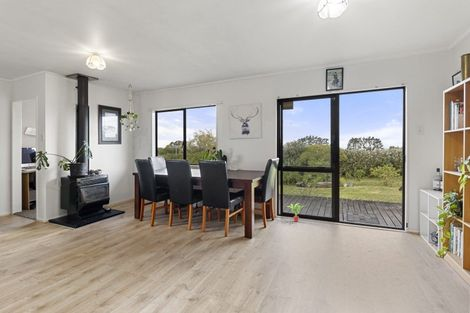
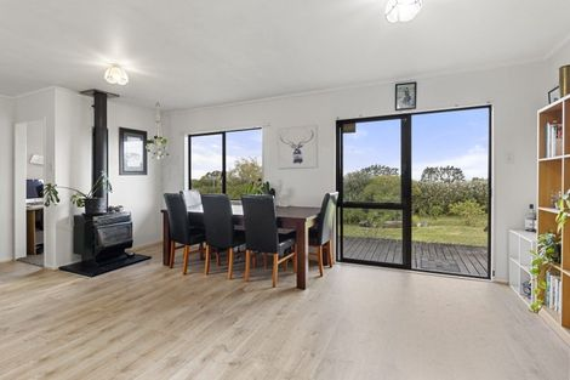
- potted plant [286,202,307,223]
